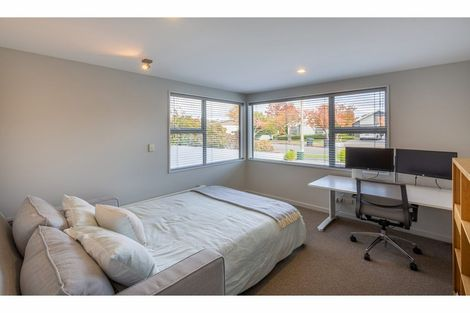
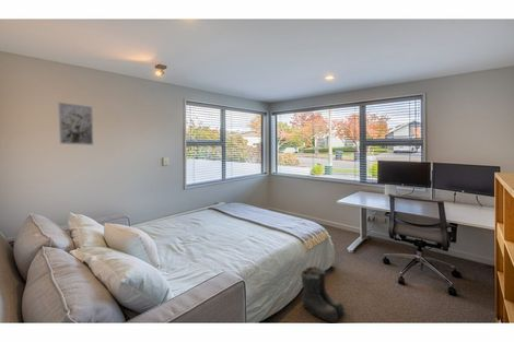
+ boots [300,266,346,323]
+ wall art [57,102,94,146]
